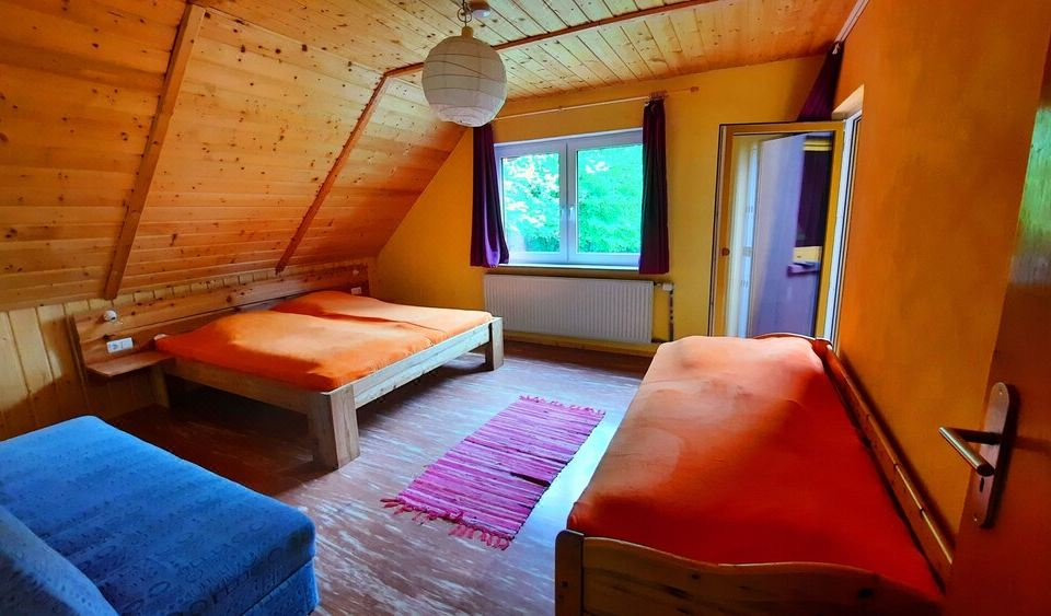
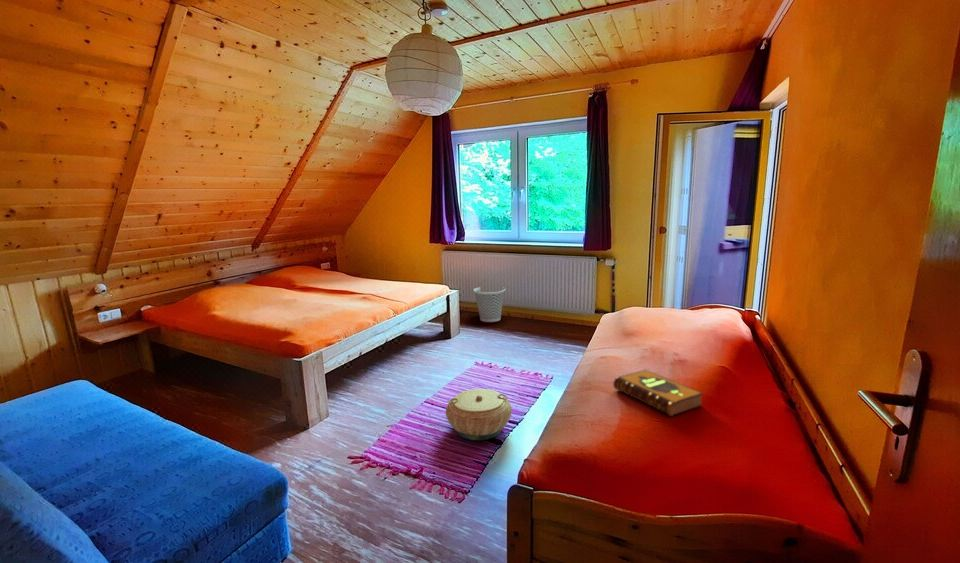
+ basket [445,388,513,441]
+ hardback book [612,369,704,418]
+ wastebasket [473,286,506,323]
